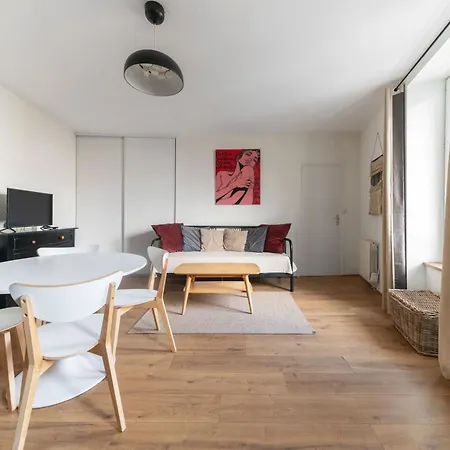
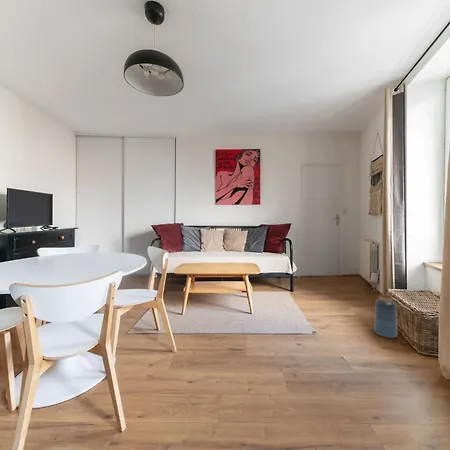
+ vase [373,294,398,339]
